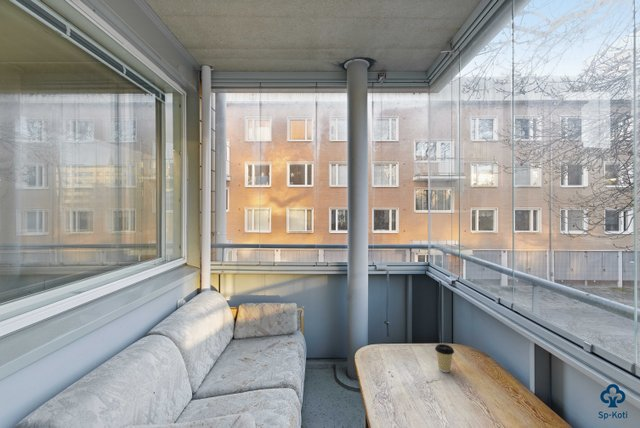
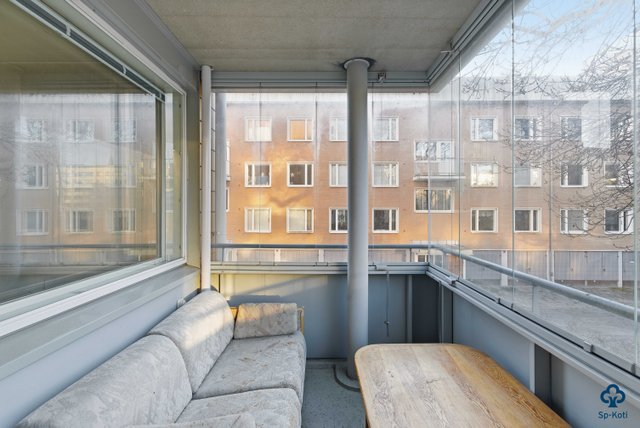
- coffee cup [434,343,455,373]
